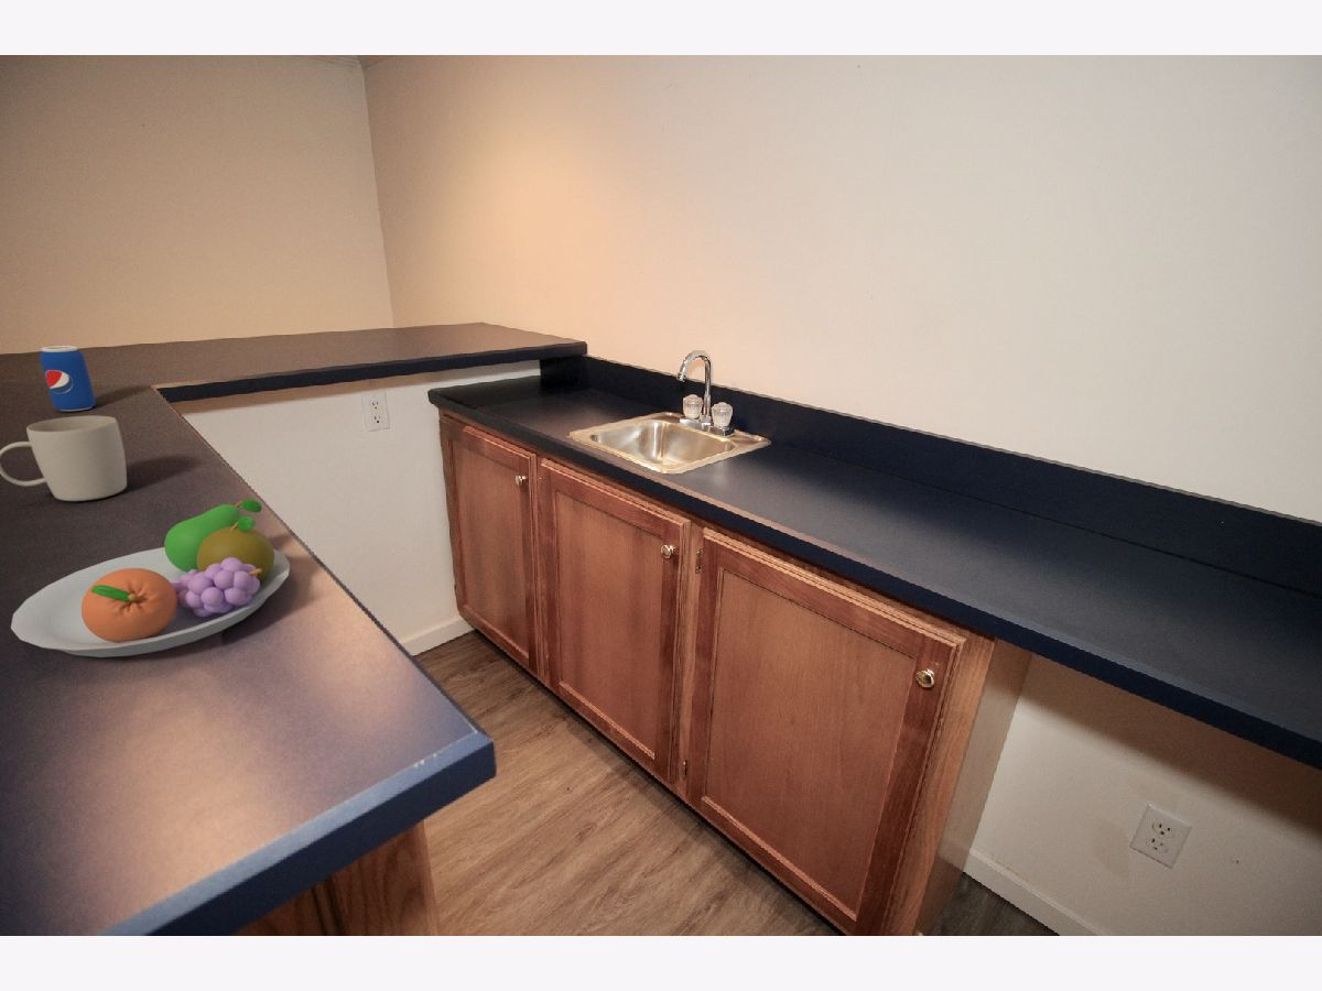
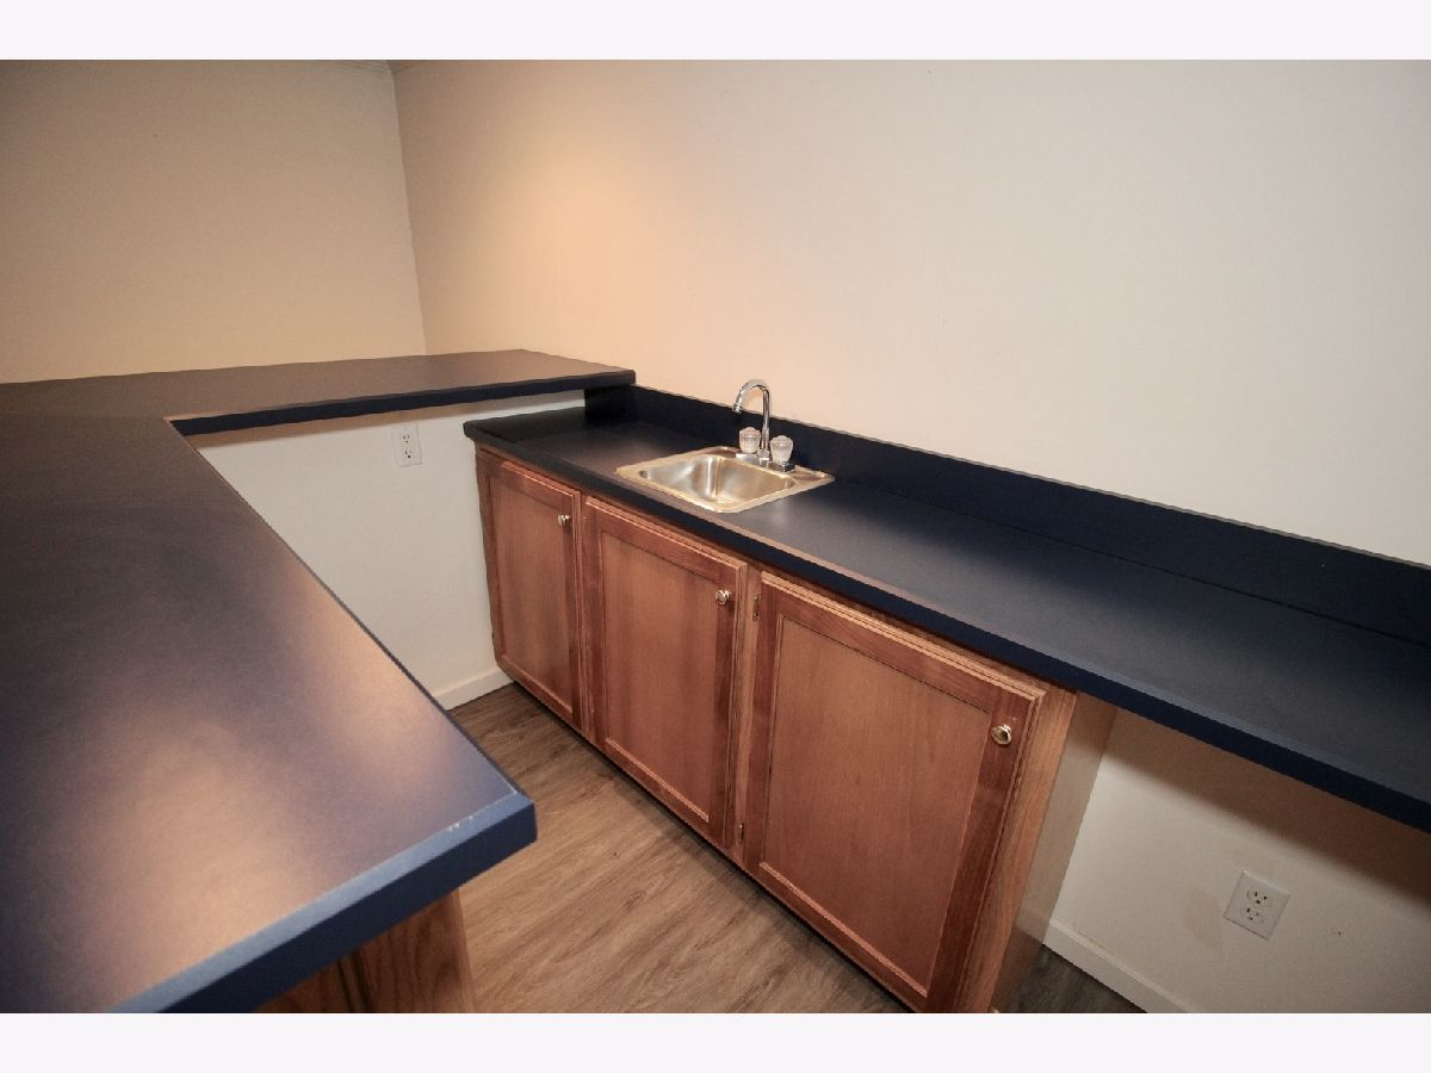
- mug [0,415,128,502]
- fruit bowl [10,499,291,658]
- pop [39,345,97,412]
